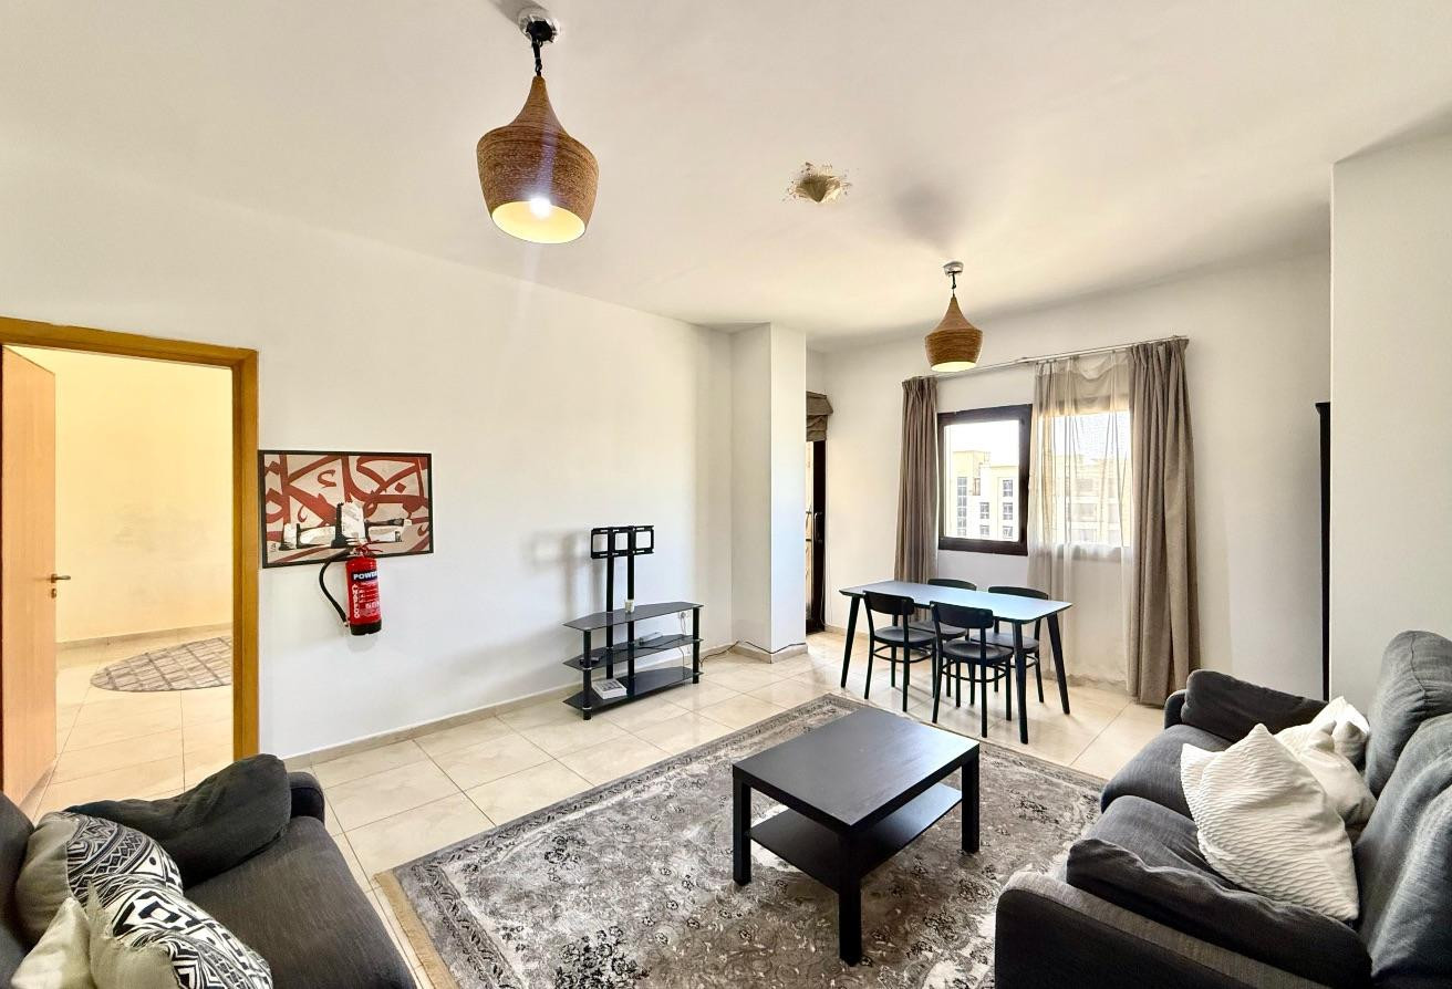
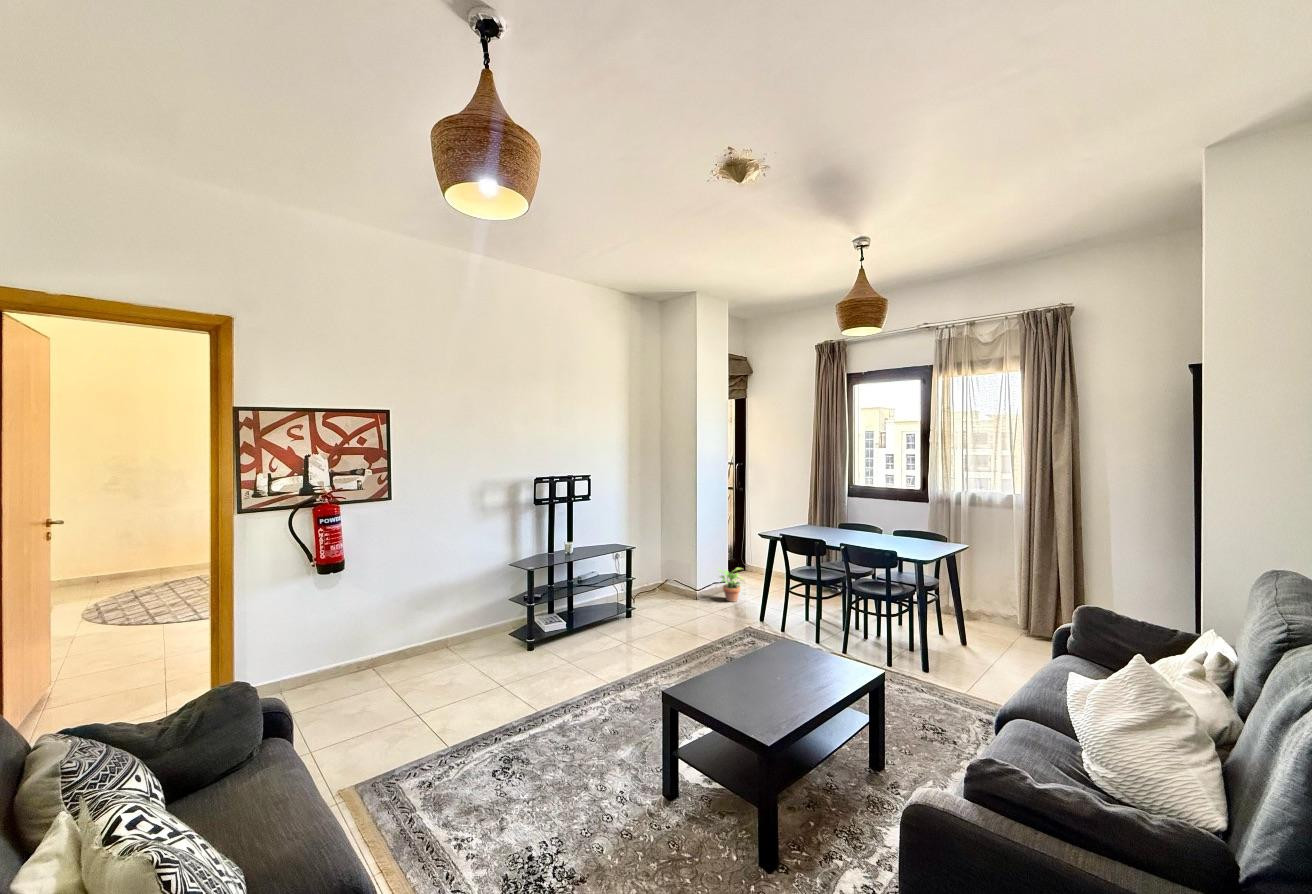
+ potted plant [716,567,746,603]
